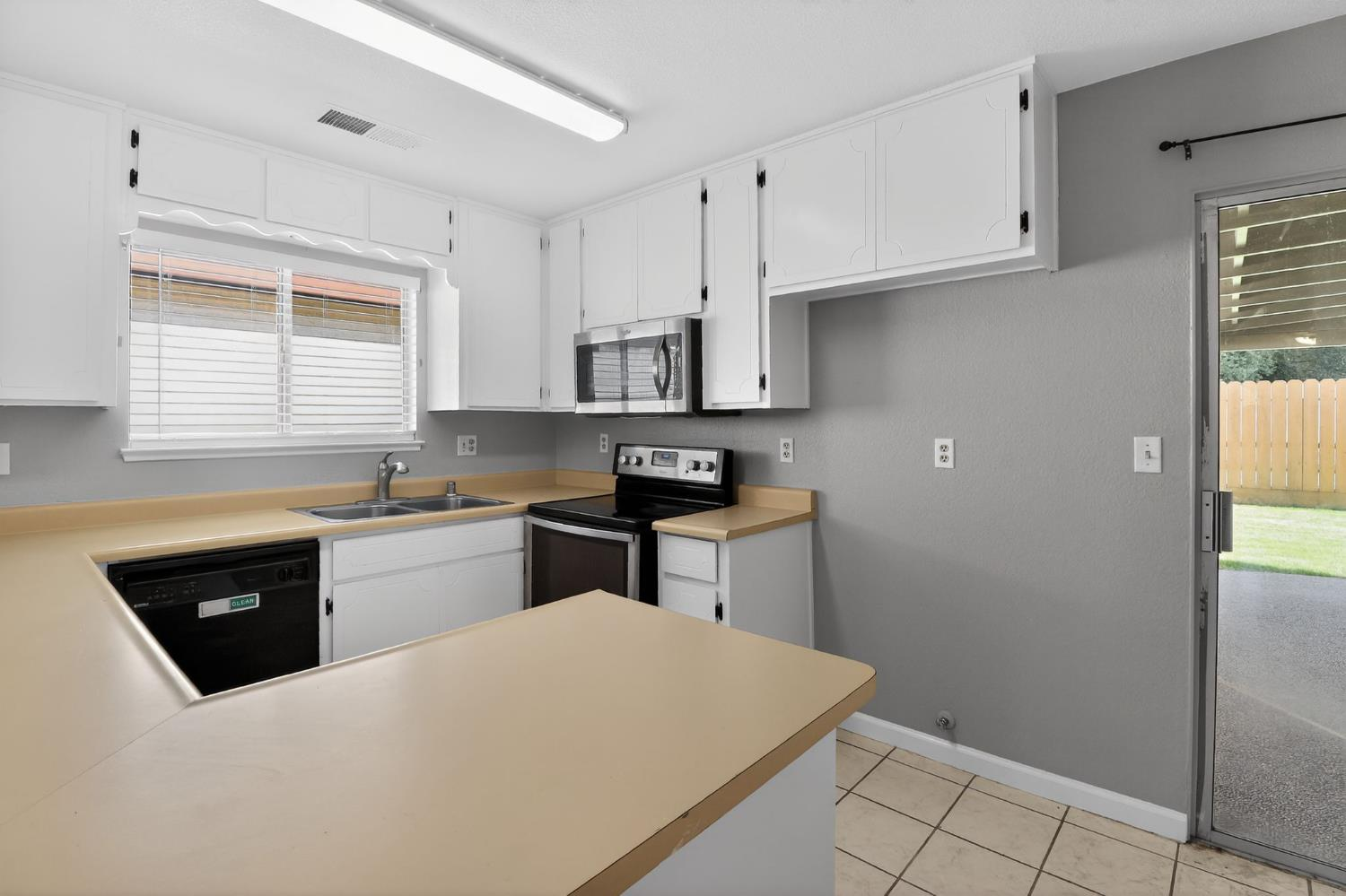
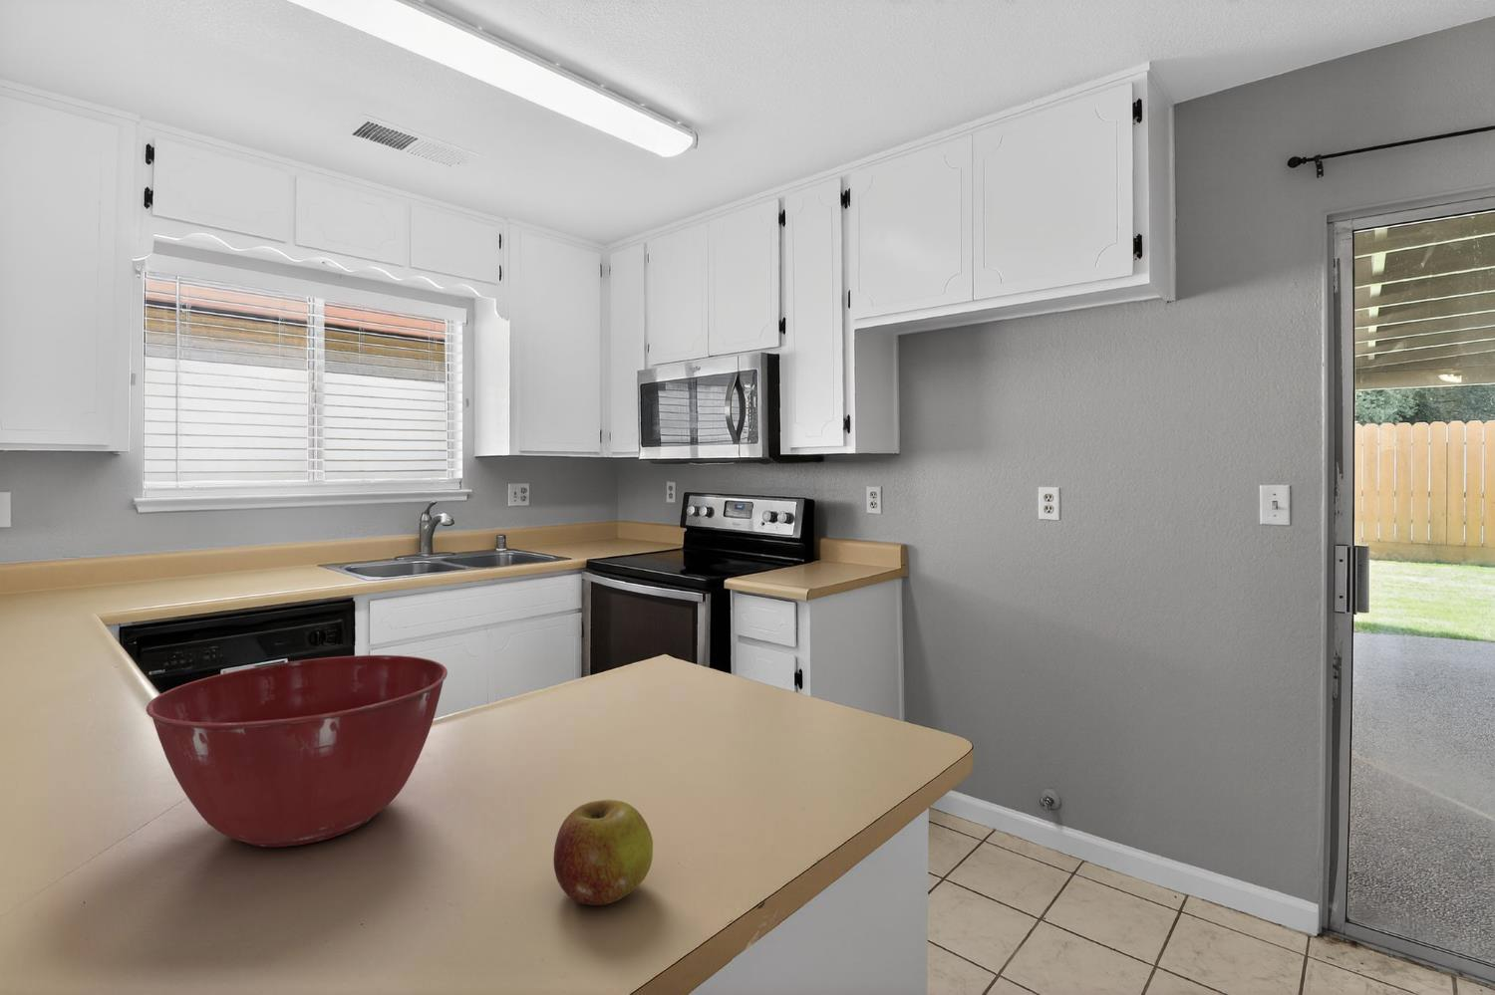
+ mixing bowl [146,654,449,847]
+ fruit [552,798,654,906]
